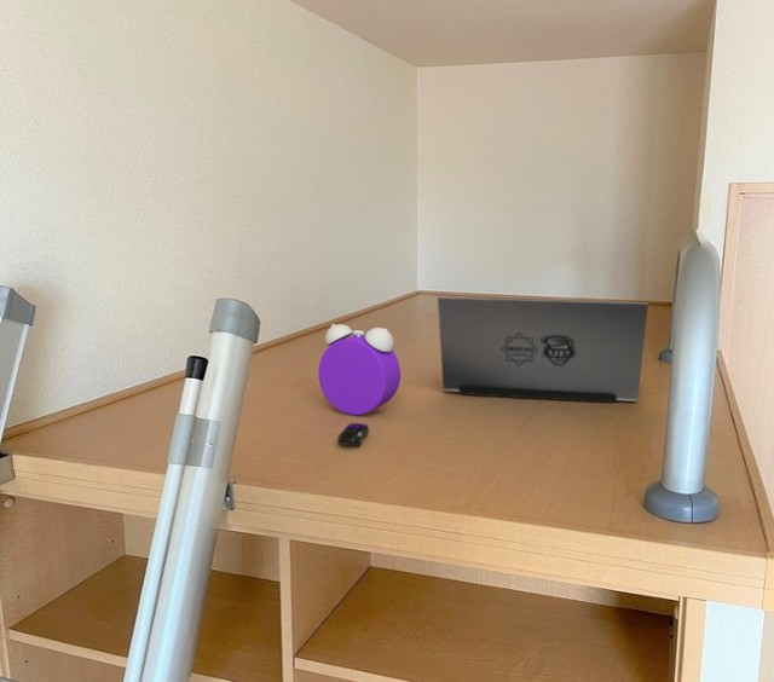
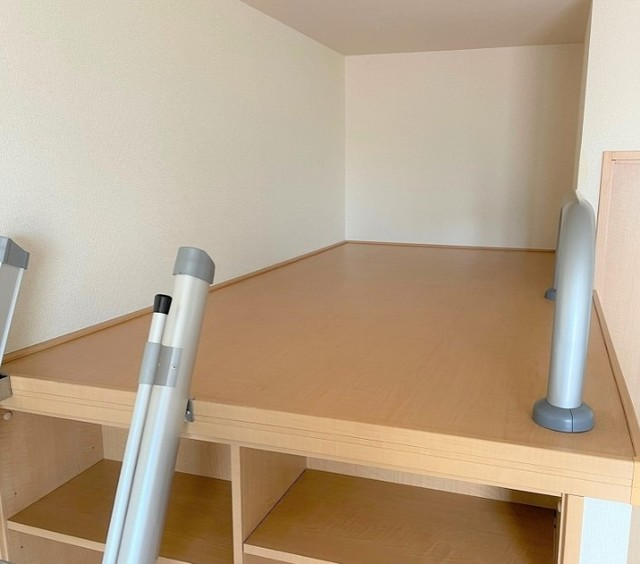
- alarm clock [317,323,402,416]
- laptop [437,296,649,404]
- computer mouse [336,422,370,447]
